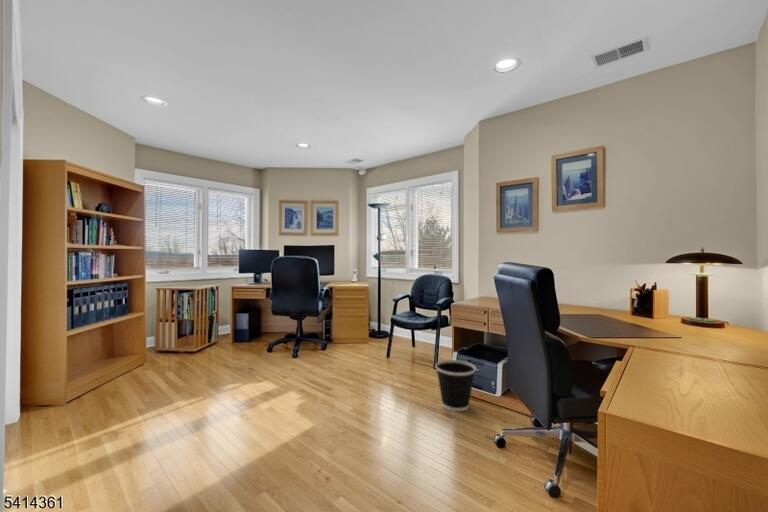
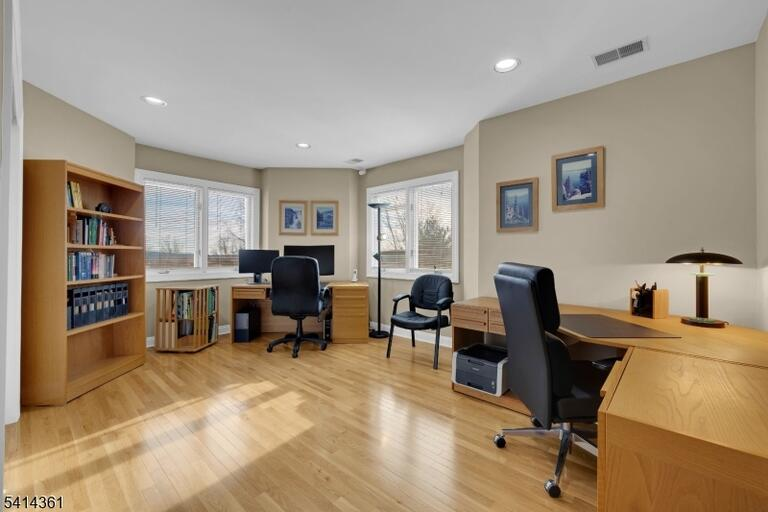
- wastebasket [435,359,477,412]
